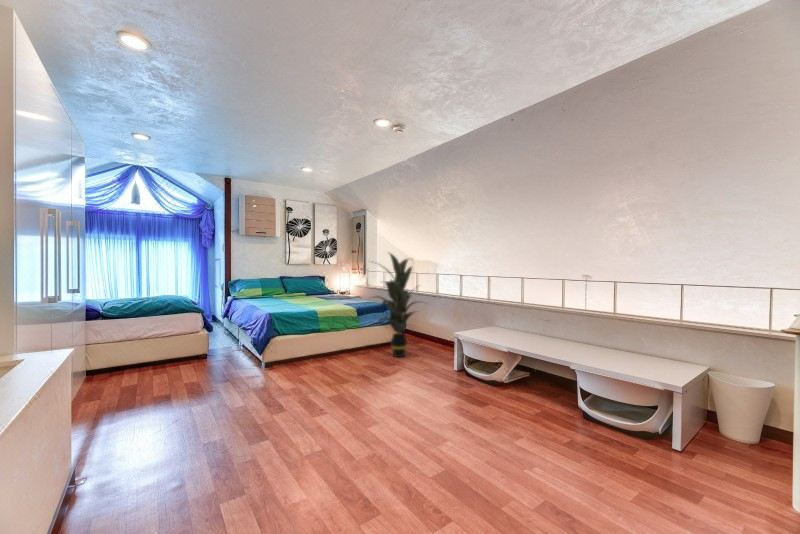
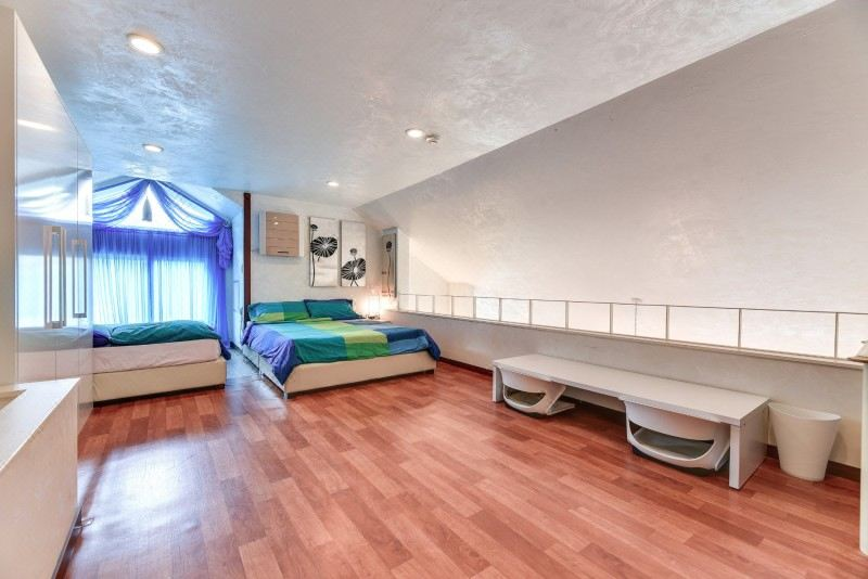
- indoor plant [368,251,432,358]
